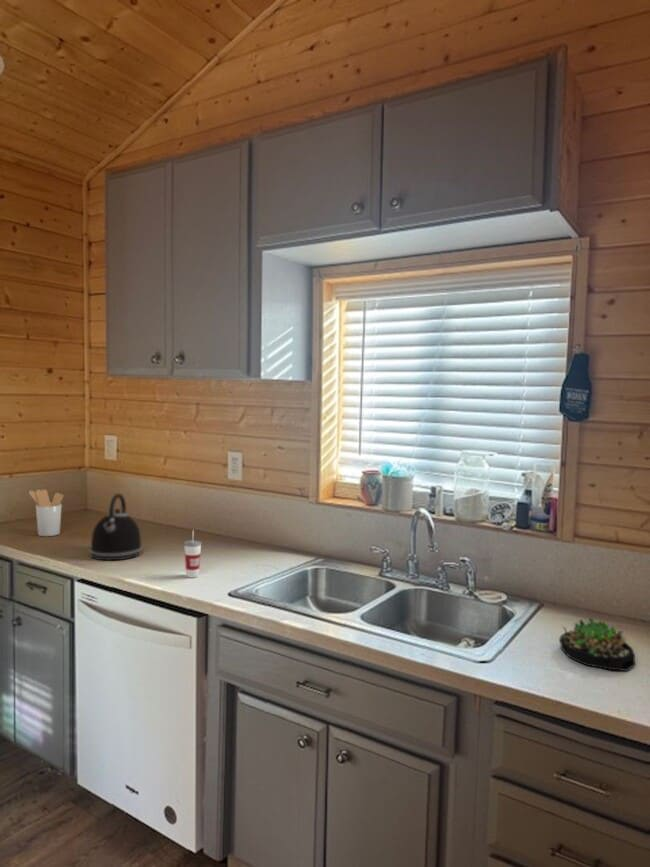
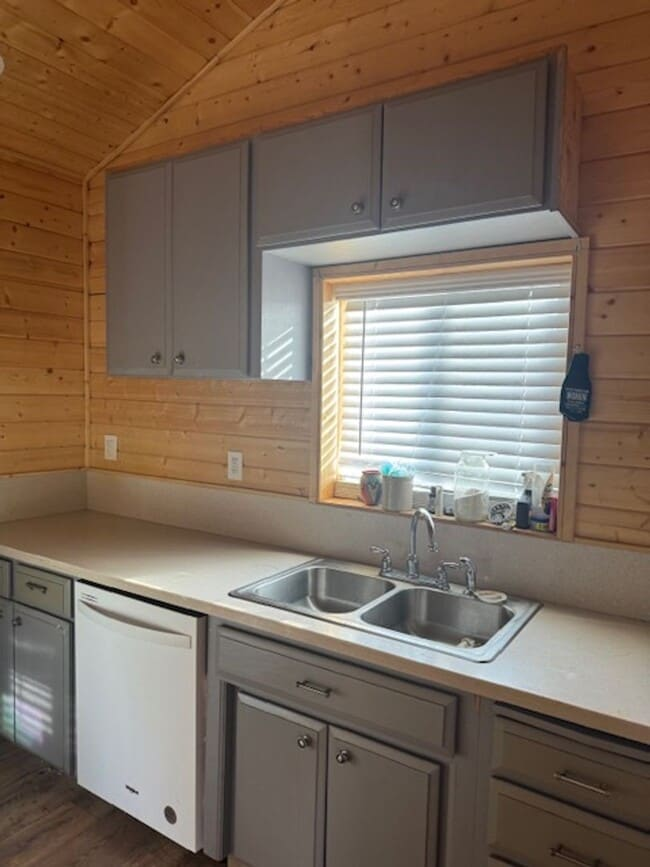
- succulent plant [558,616,636,672]
- kettle [89,492,144,561]
- utensil holder [28,488,65,537]
- cup [183,529,202,579]
